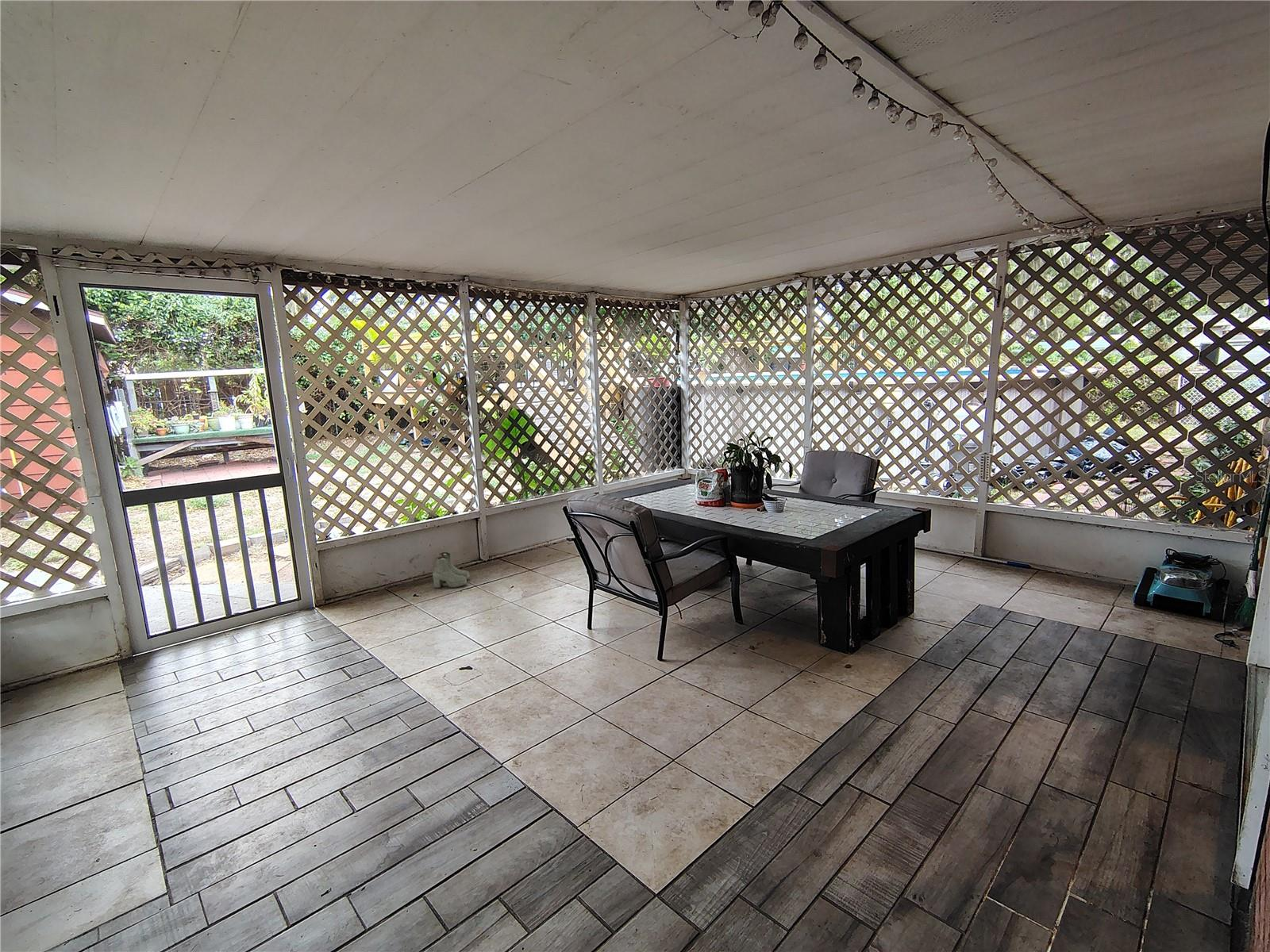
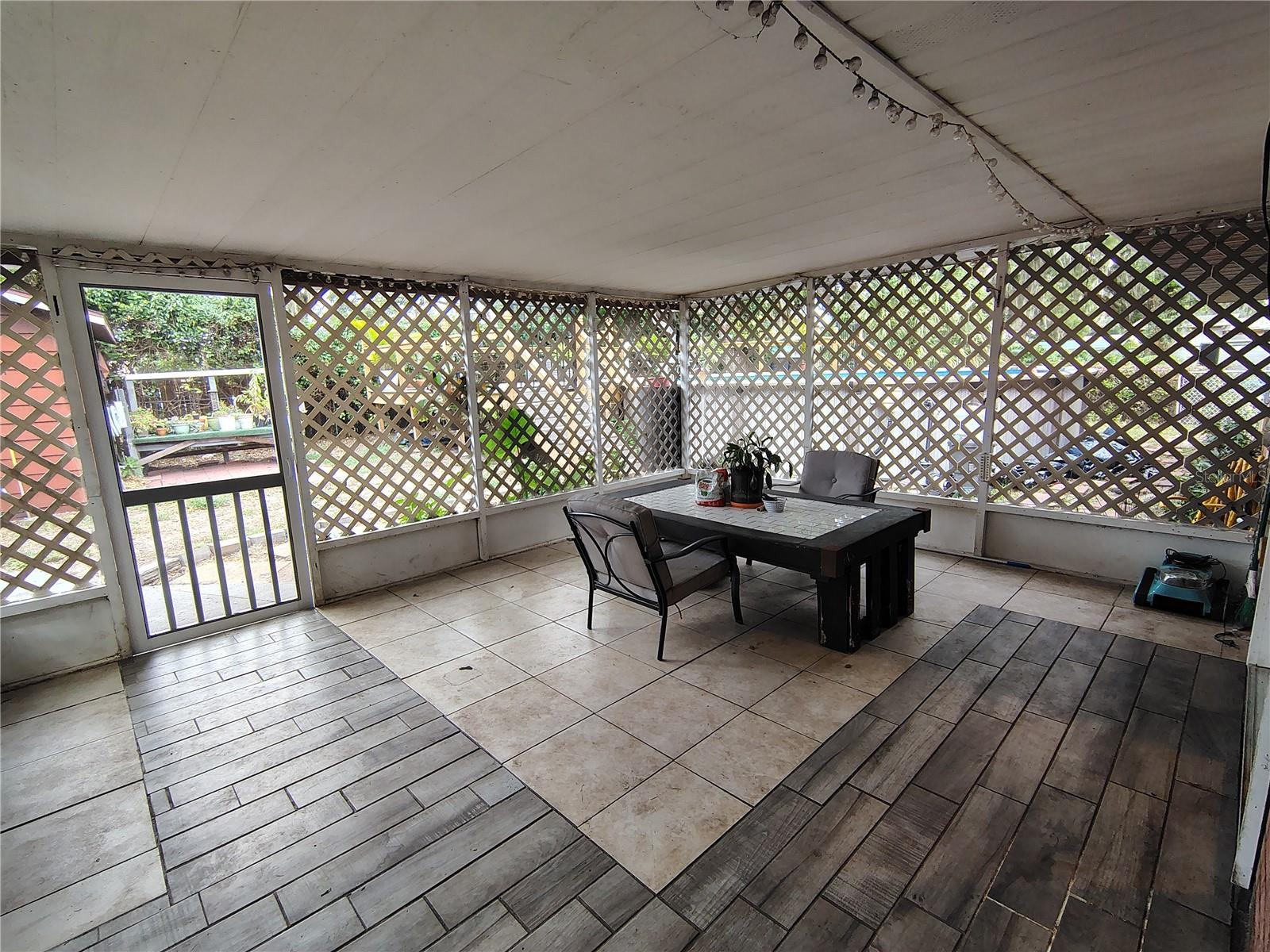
- boots [432,551,471,589]
